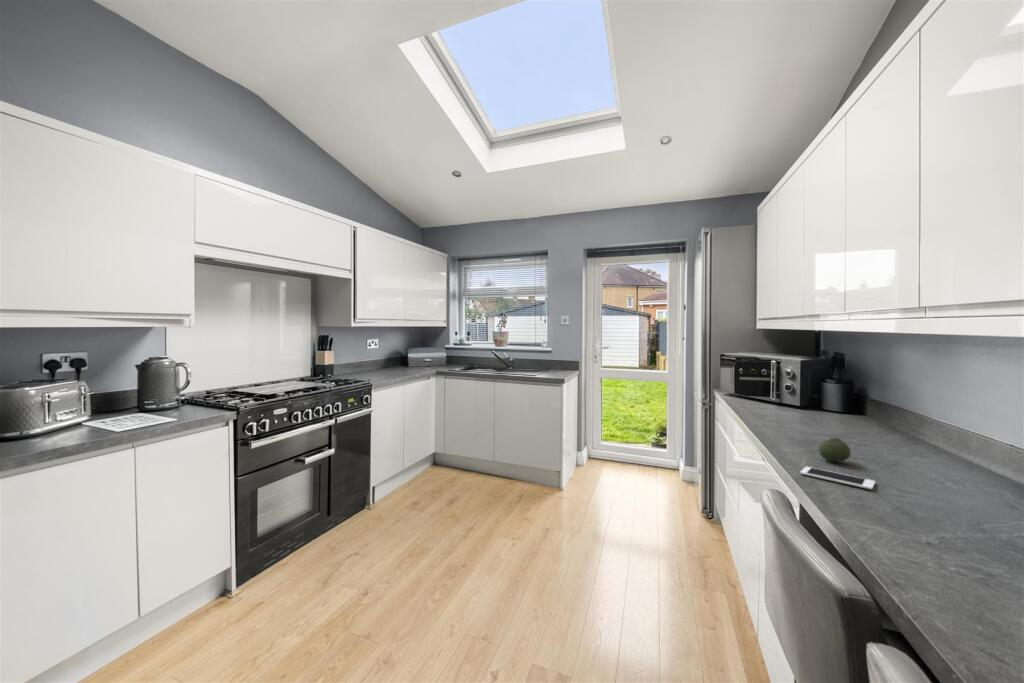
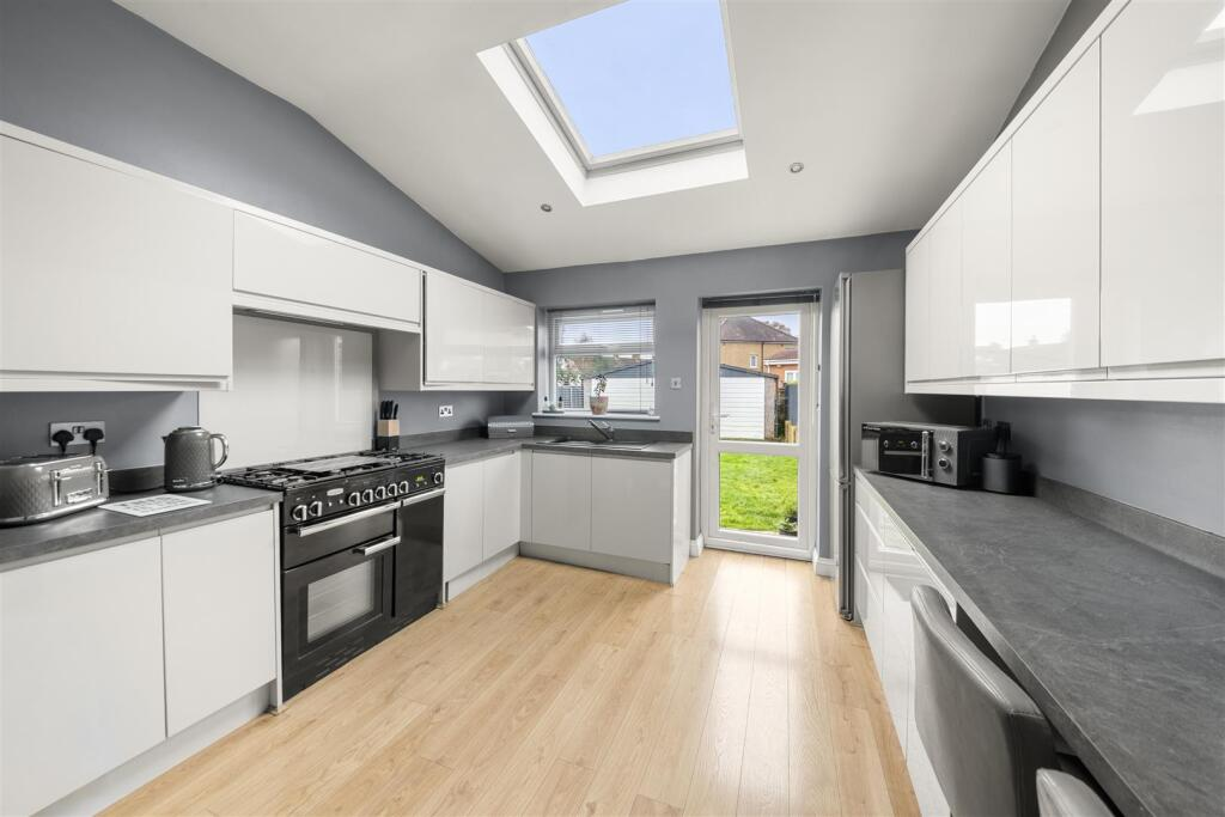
- fruit [818,437,852,464]
- cell phone [799,466,876,491]
